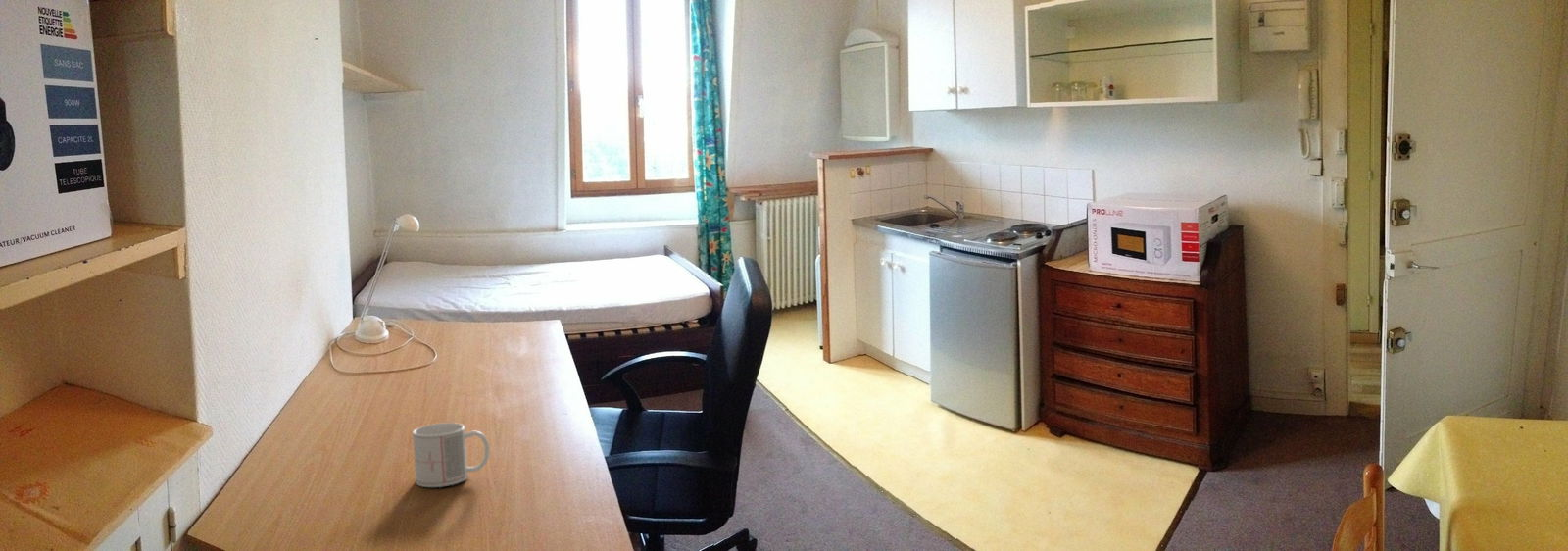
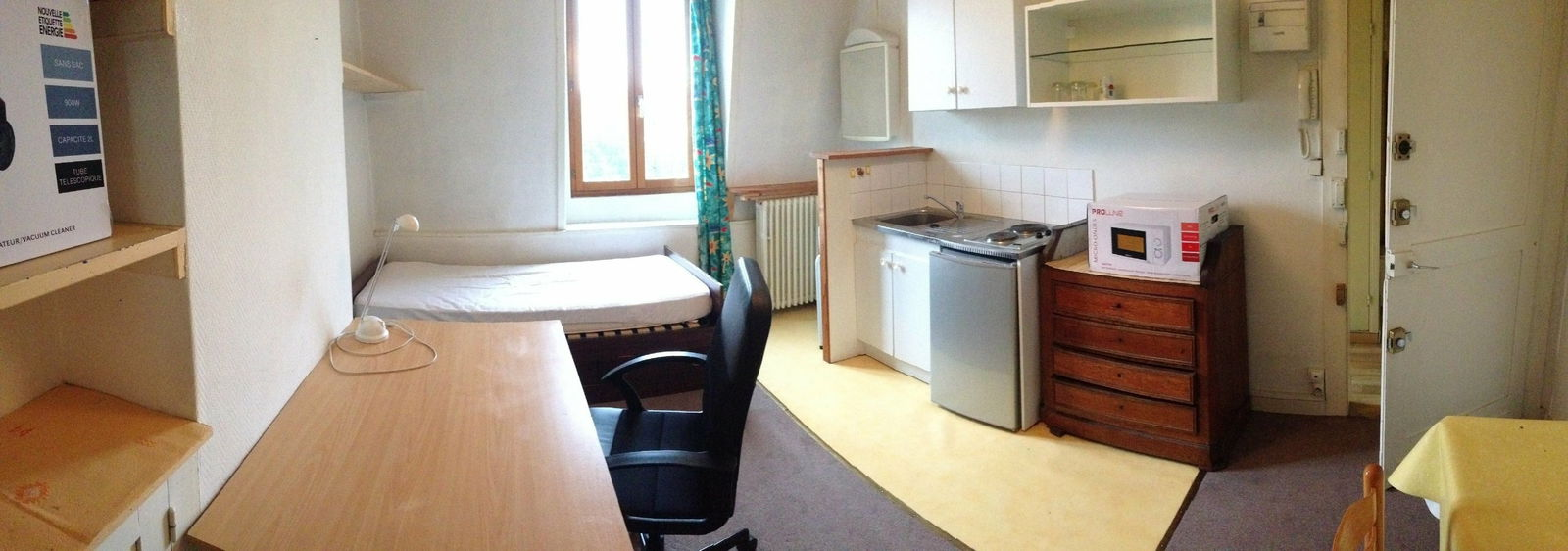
- mug [412,422,491,488]
